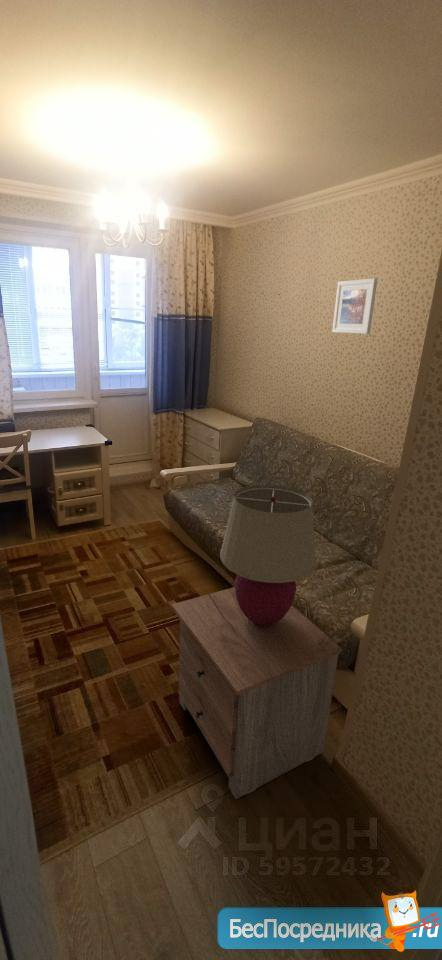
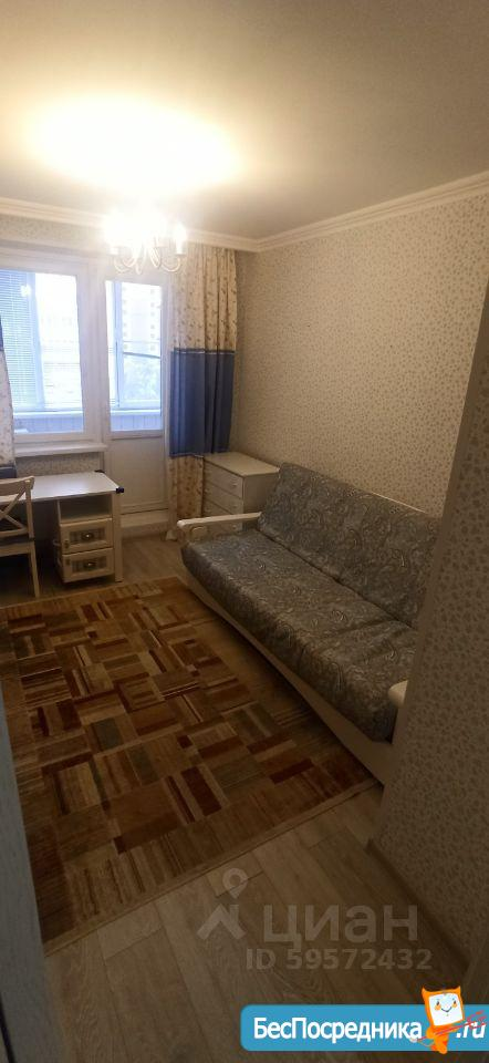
- table lamp [219,484,318,626]
- nightstand [171,586,343,800]
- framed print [331,277,378,335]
